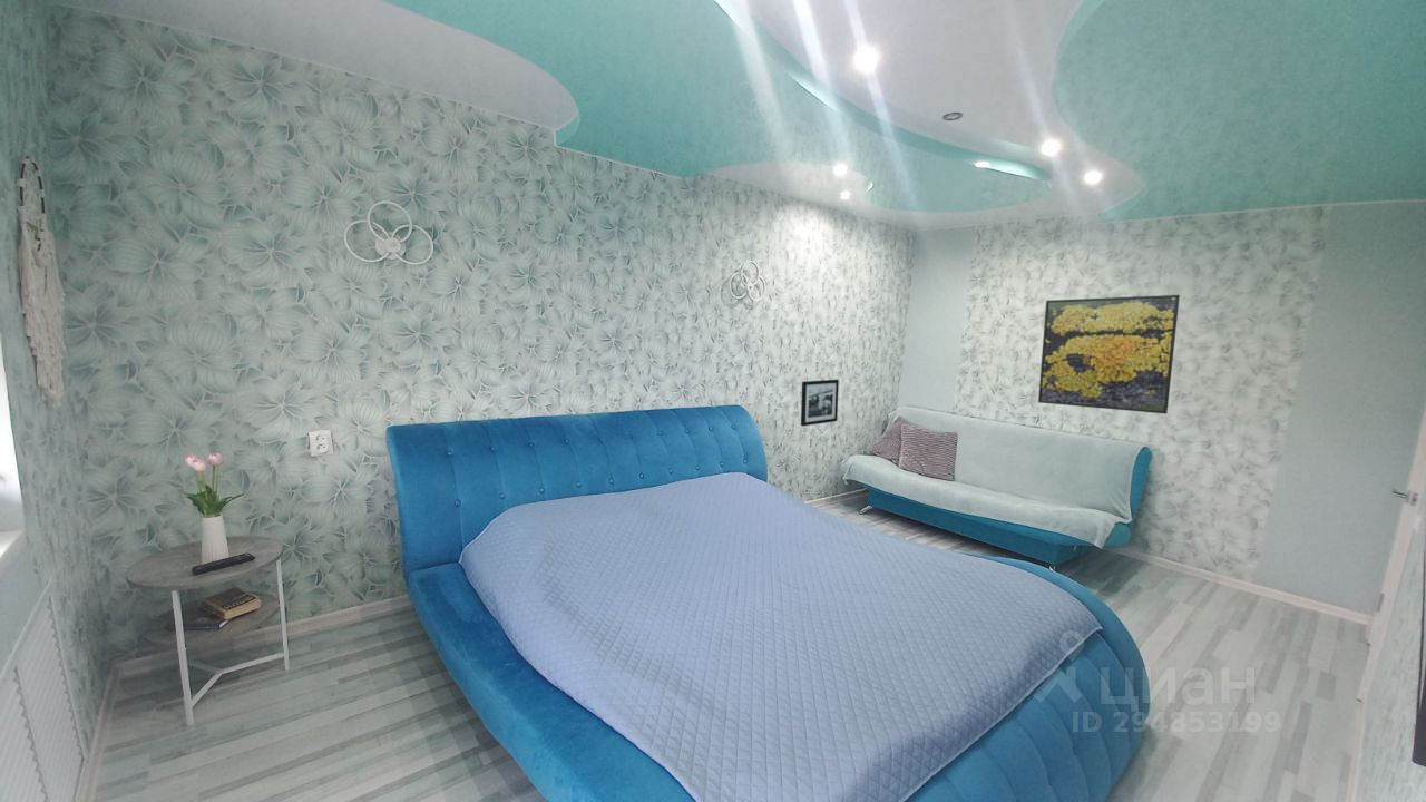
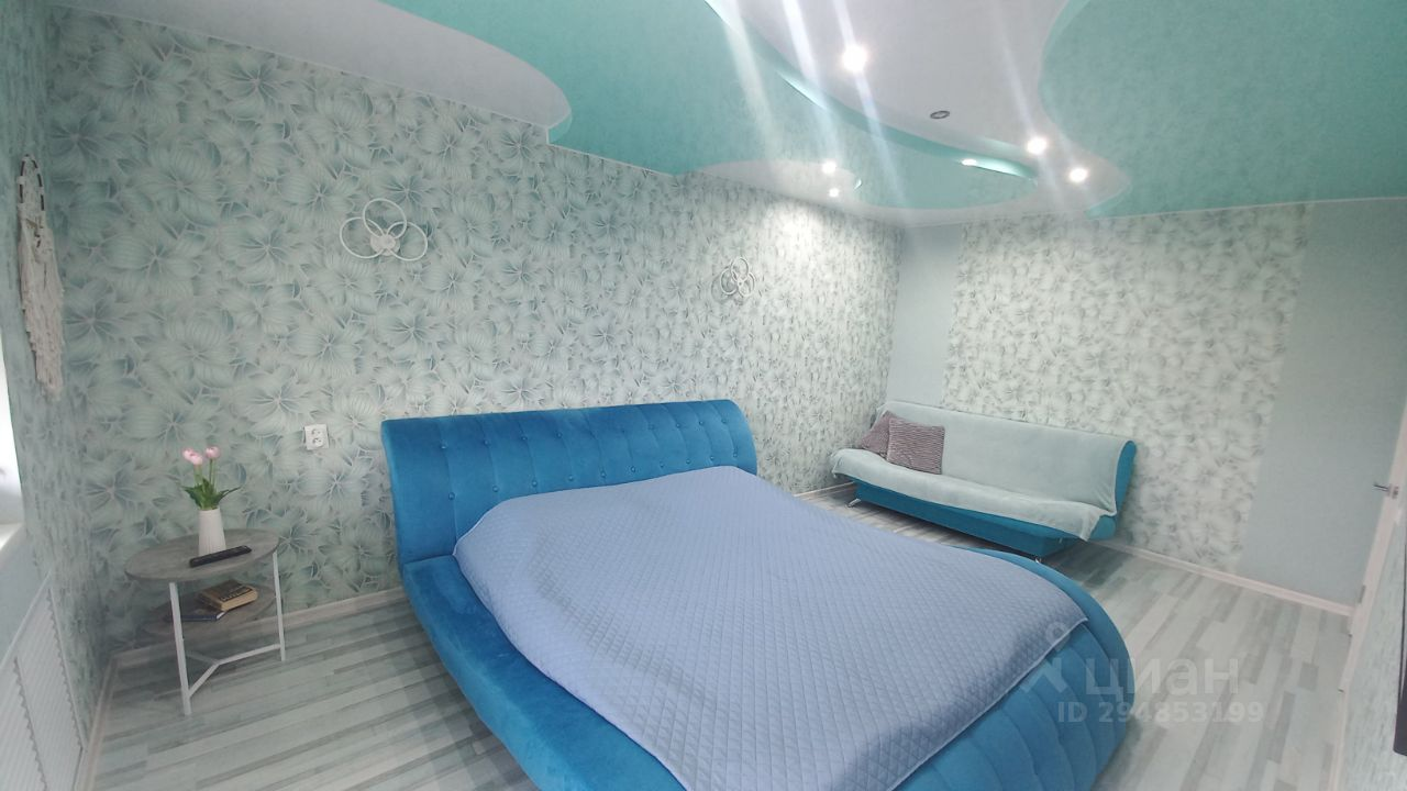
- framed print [1037,294,1181,414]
- picture frame [800,379,840,427]
